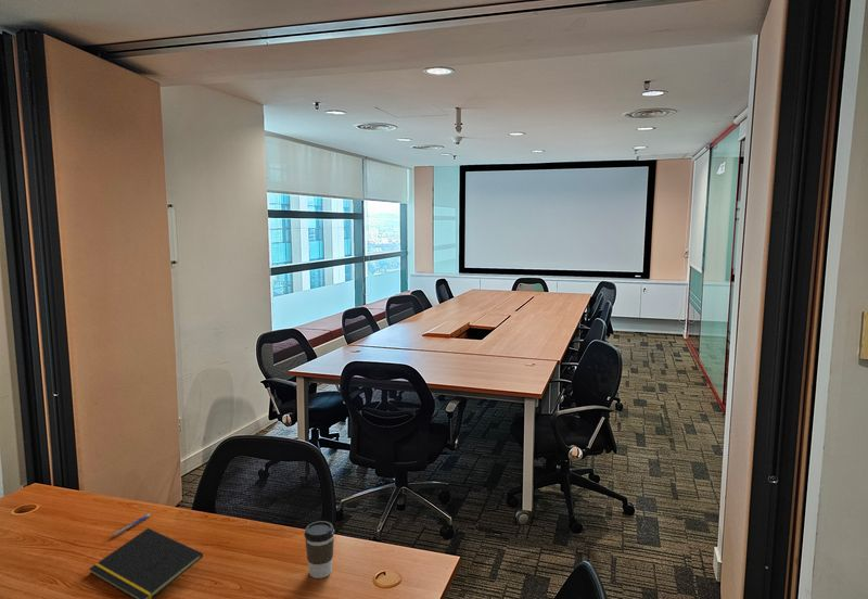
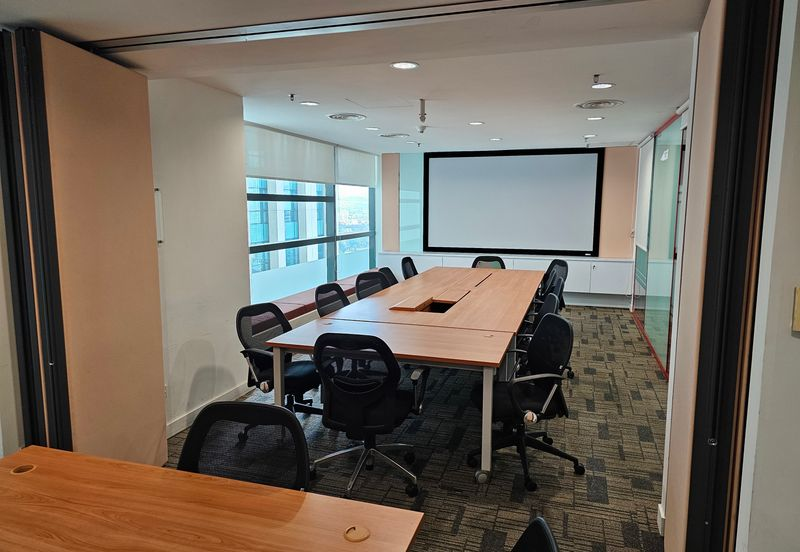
- pen [112,512,152,537]
- notepad [88,527,204,599]
- coffee cup [303,520,335,579]
